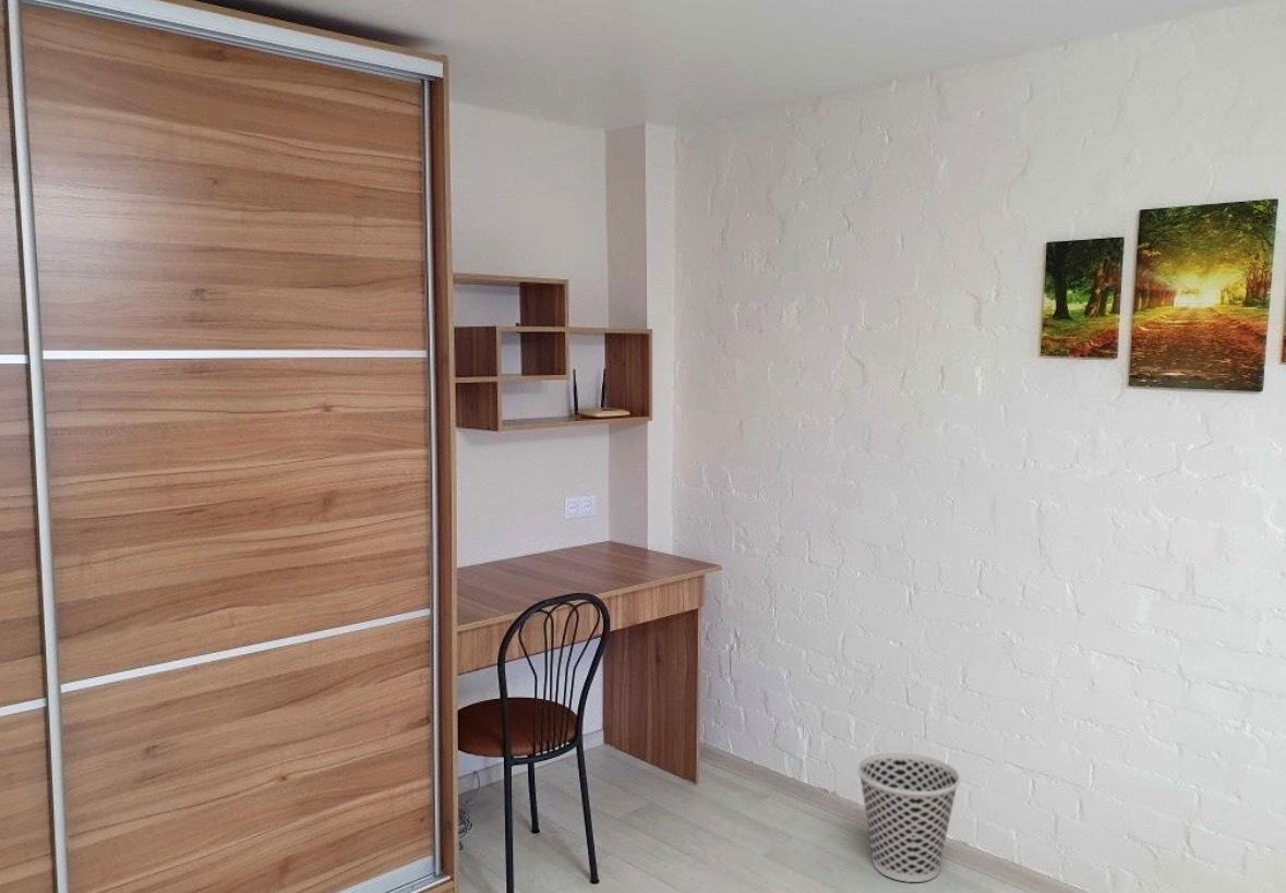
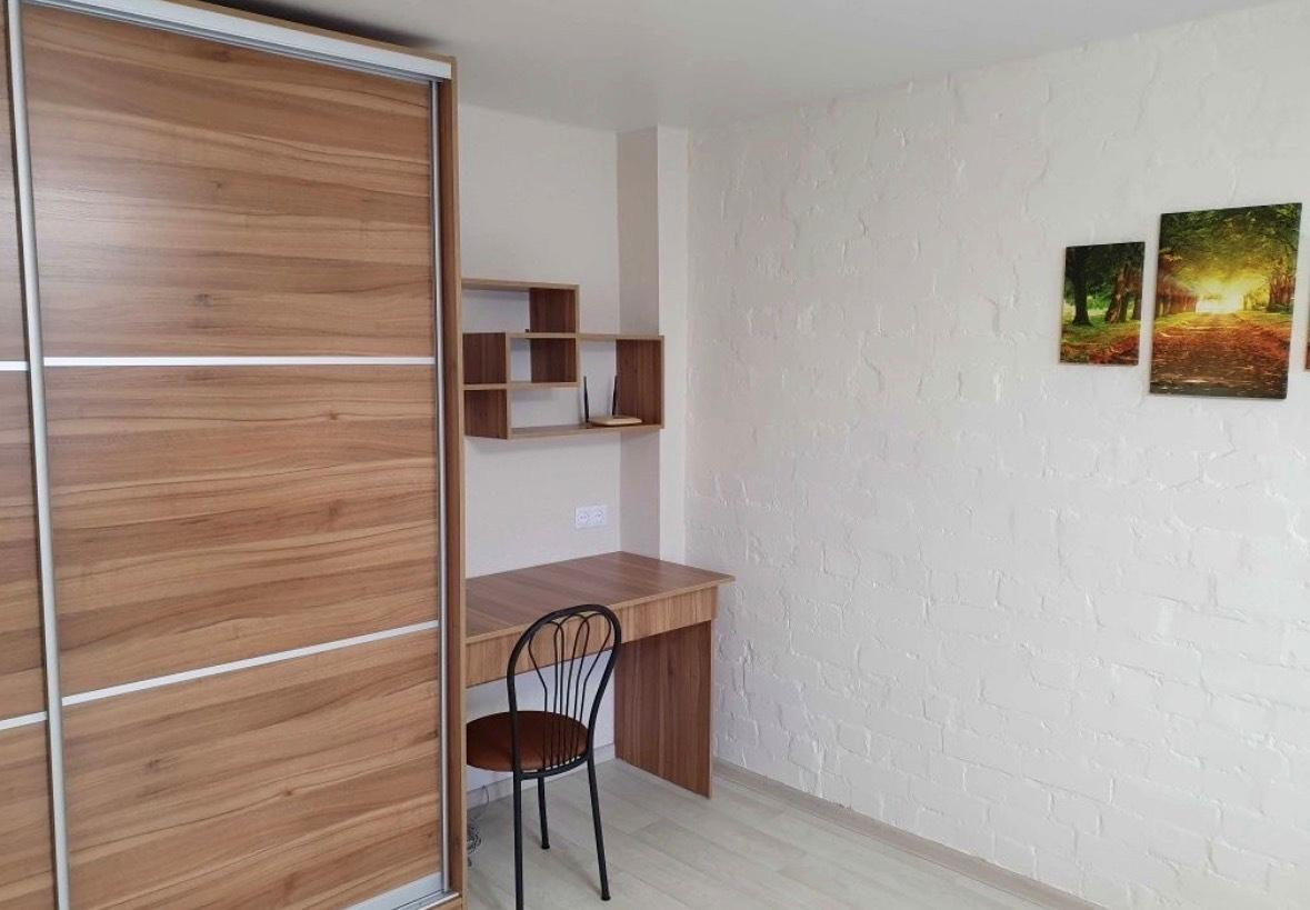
- wastebasket [856,751,961,883]
